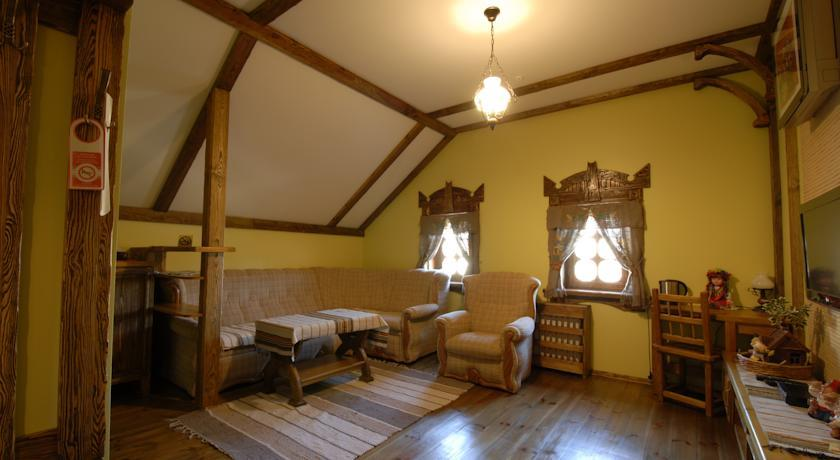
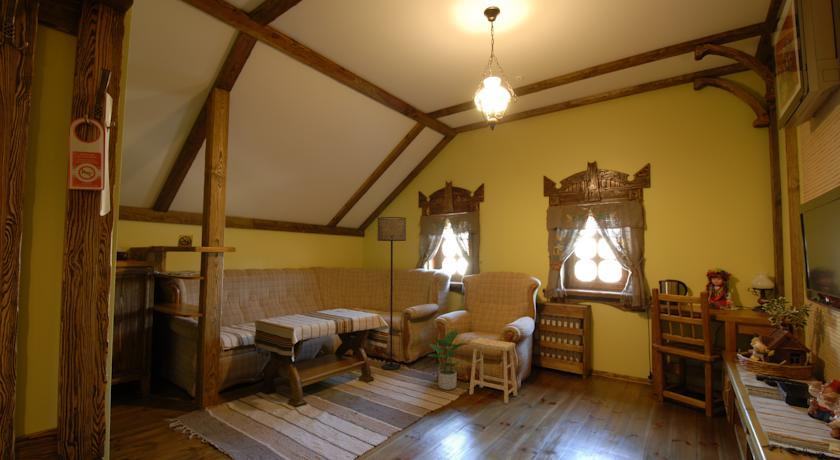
+ floor lamp [377,216,407,371]
+ potted plant [426,329,469,391]
+ footstool [468,337,518,405]
